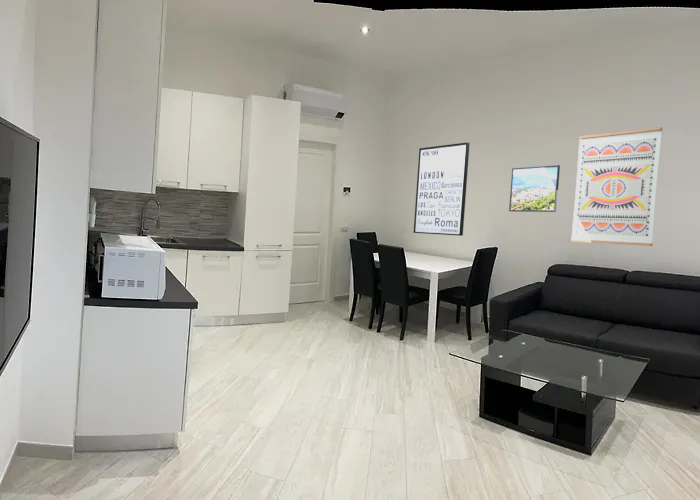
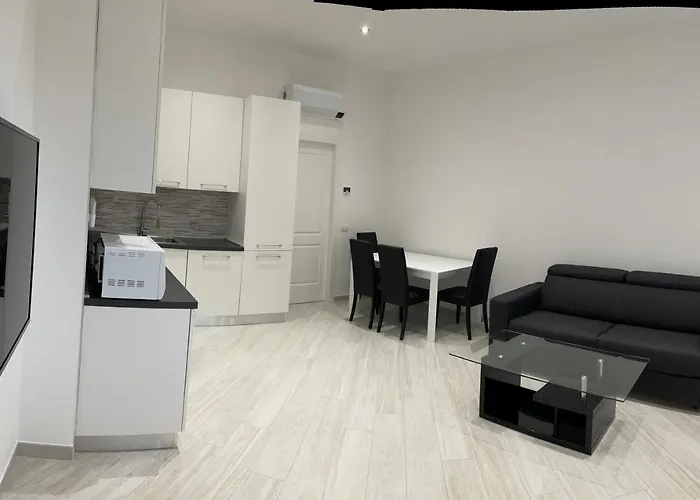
- wall art [570,126,663,247]
- wall art [413,141,471,237]
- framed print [508,164,561,213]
